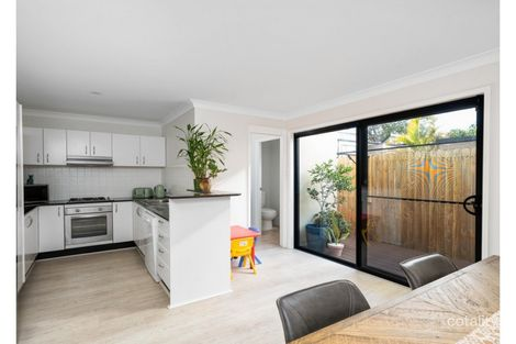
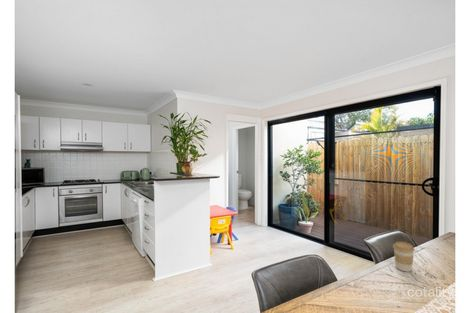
+ coffee cup [392,241,416,273]
